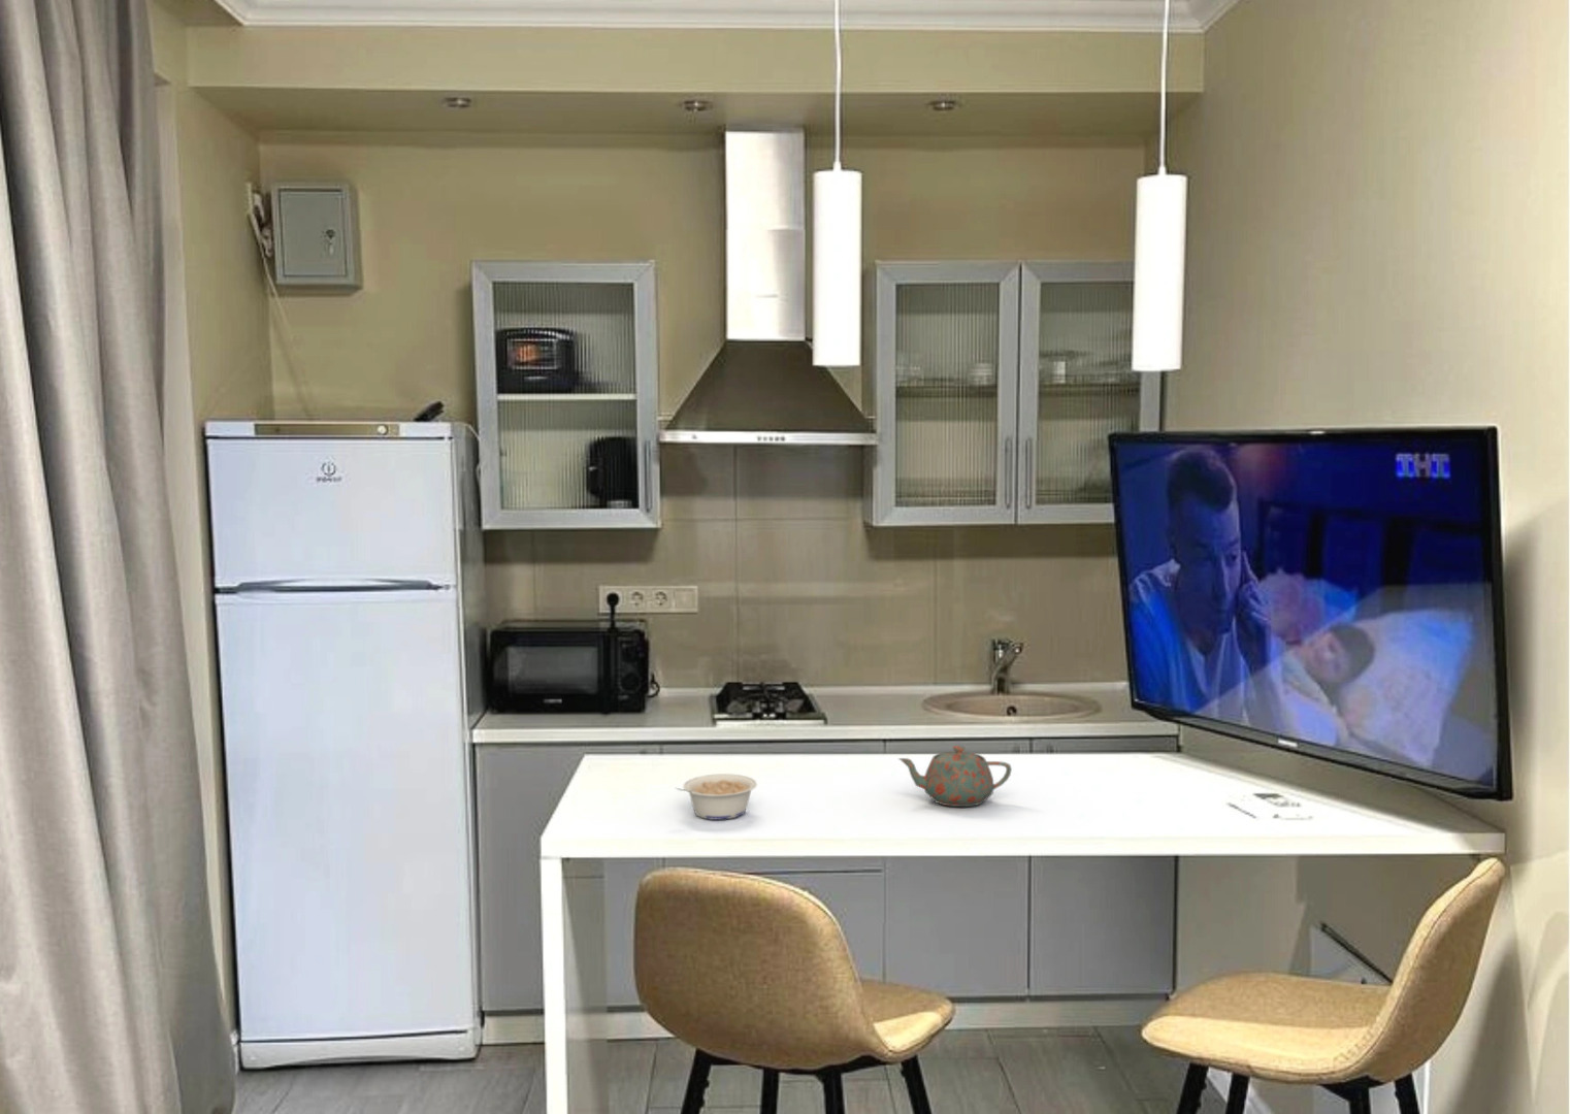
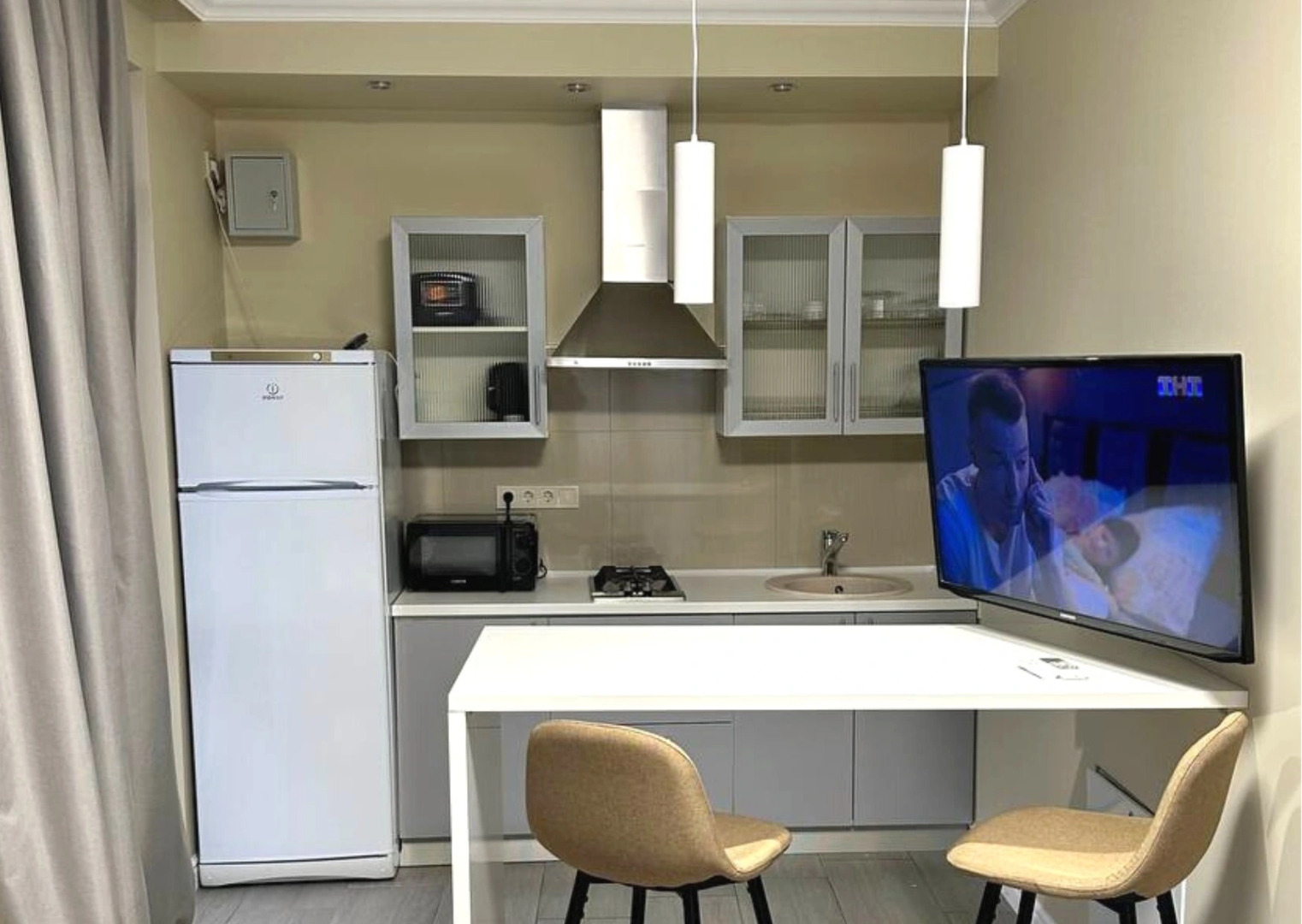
- teapot [897,745,1013,808]
- legume [674,773,758,821]
